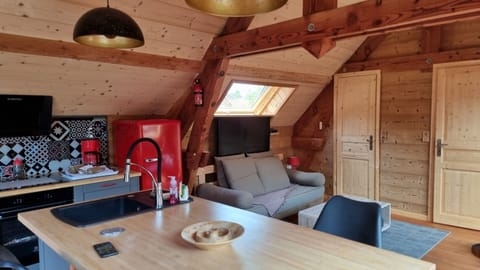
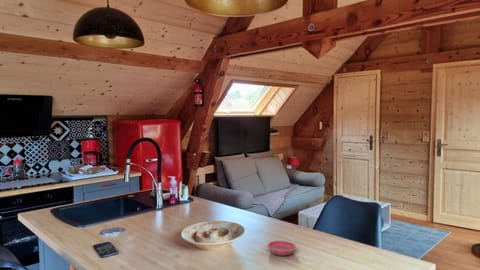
+ saucer [266,239,297,257]
